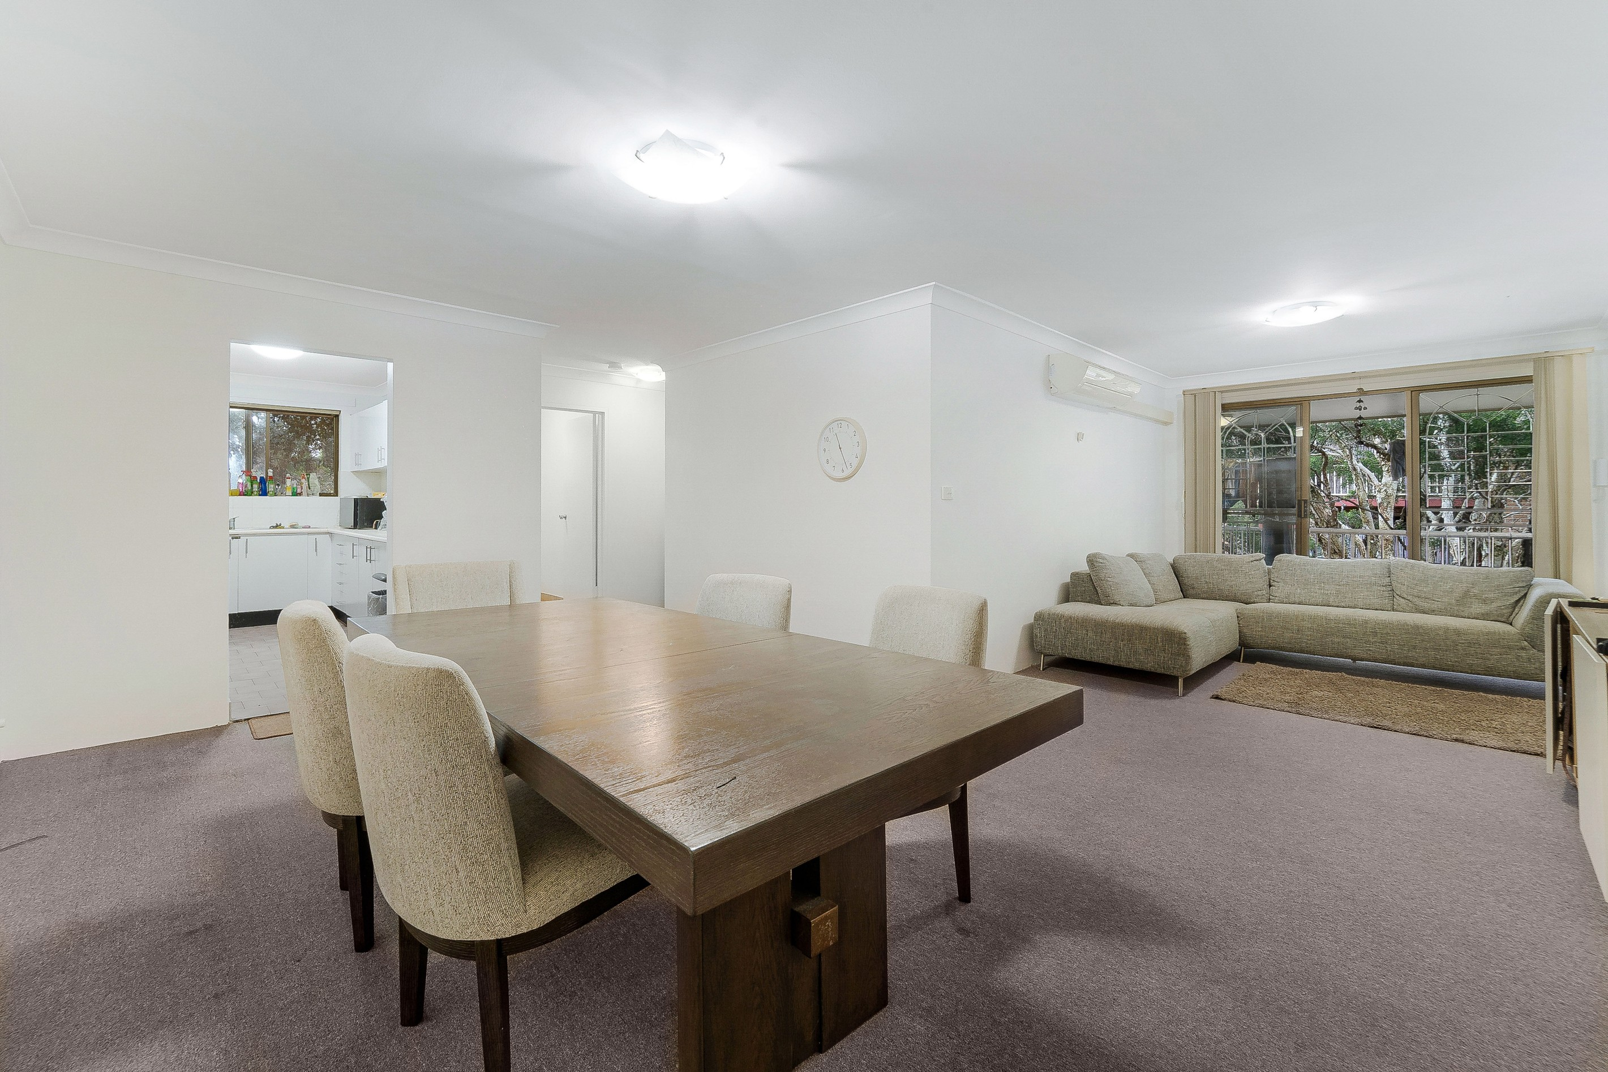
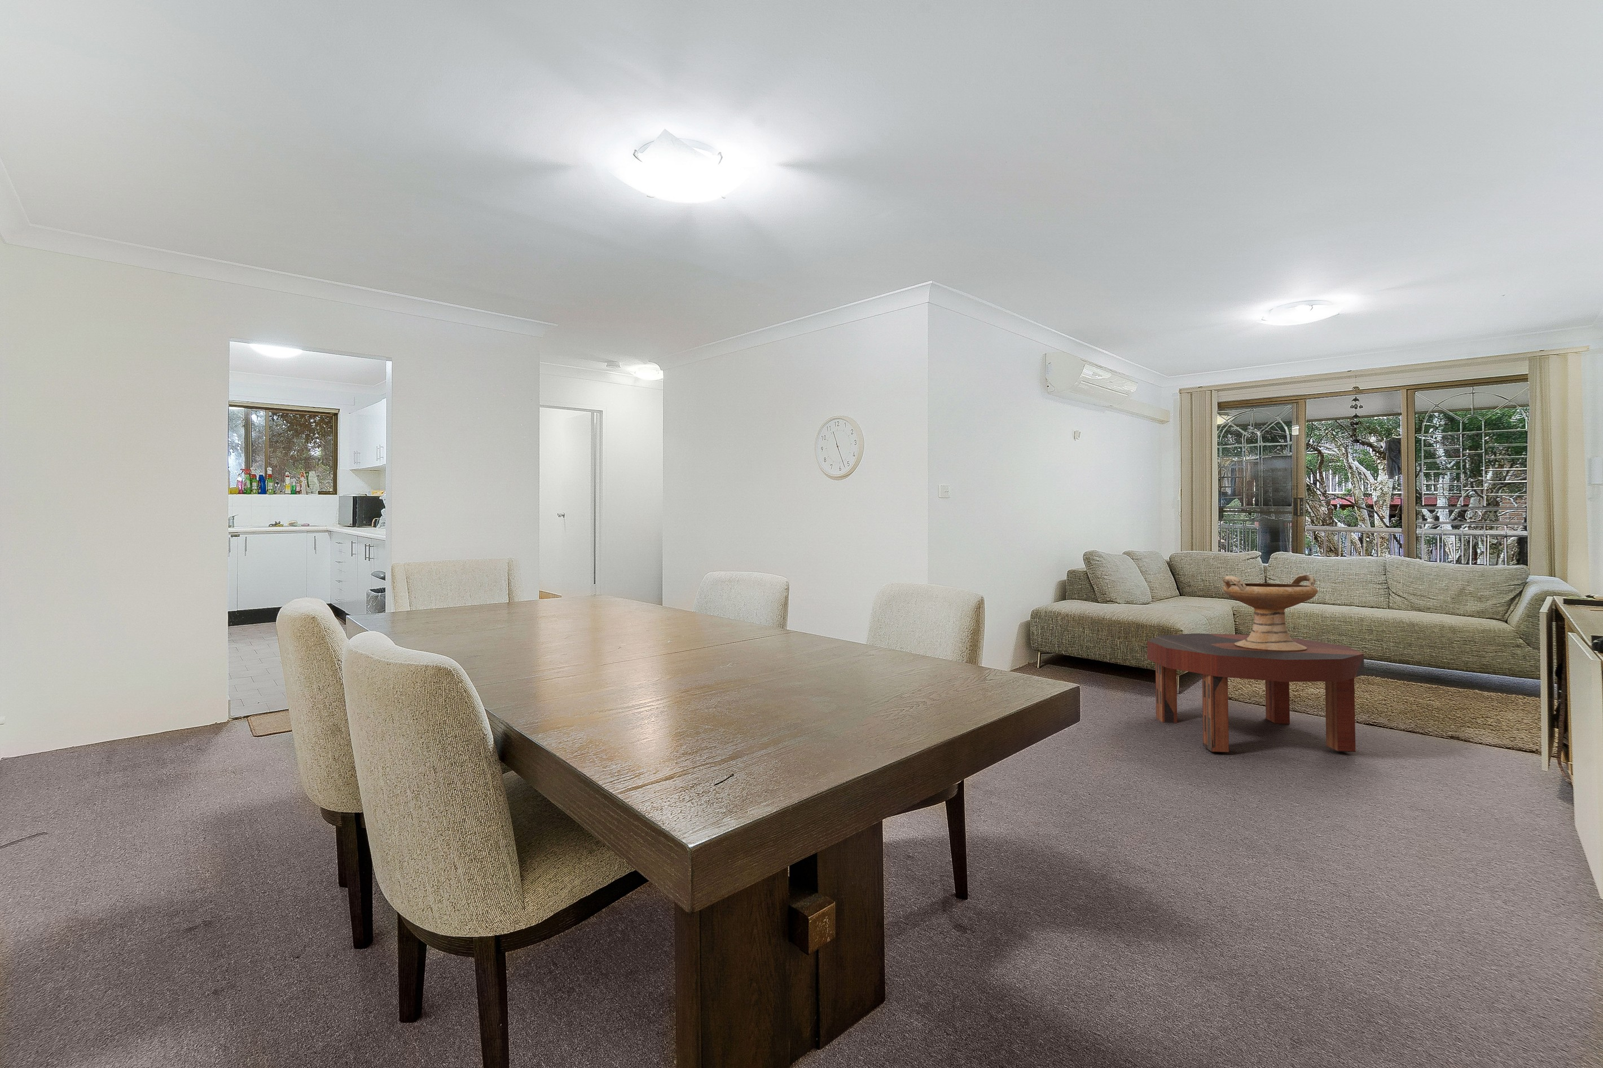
+ coffee table [1146,633,1364,753]
+ decorative bowl [1223,575,1319,651]
